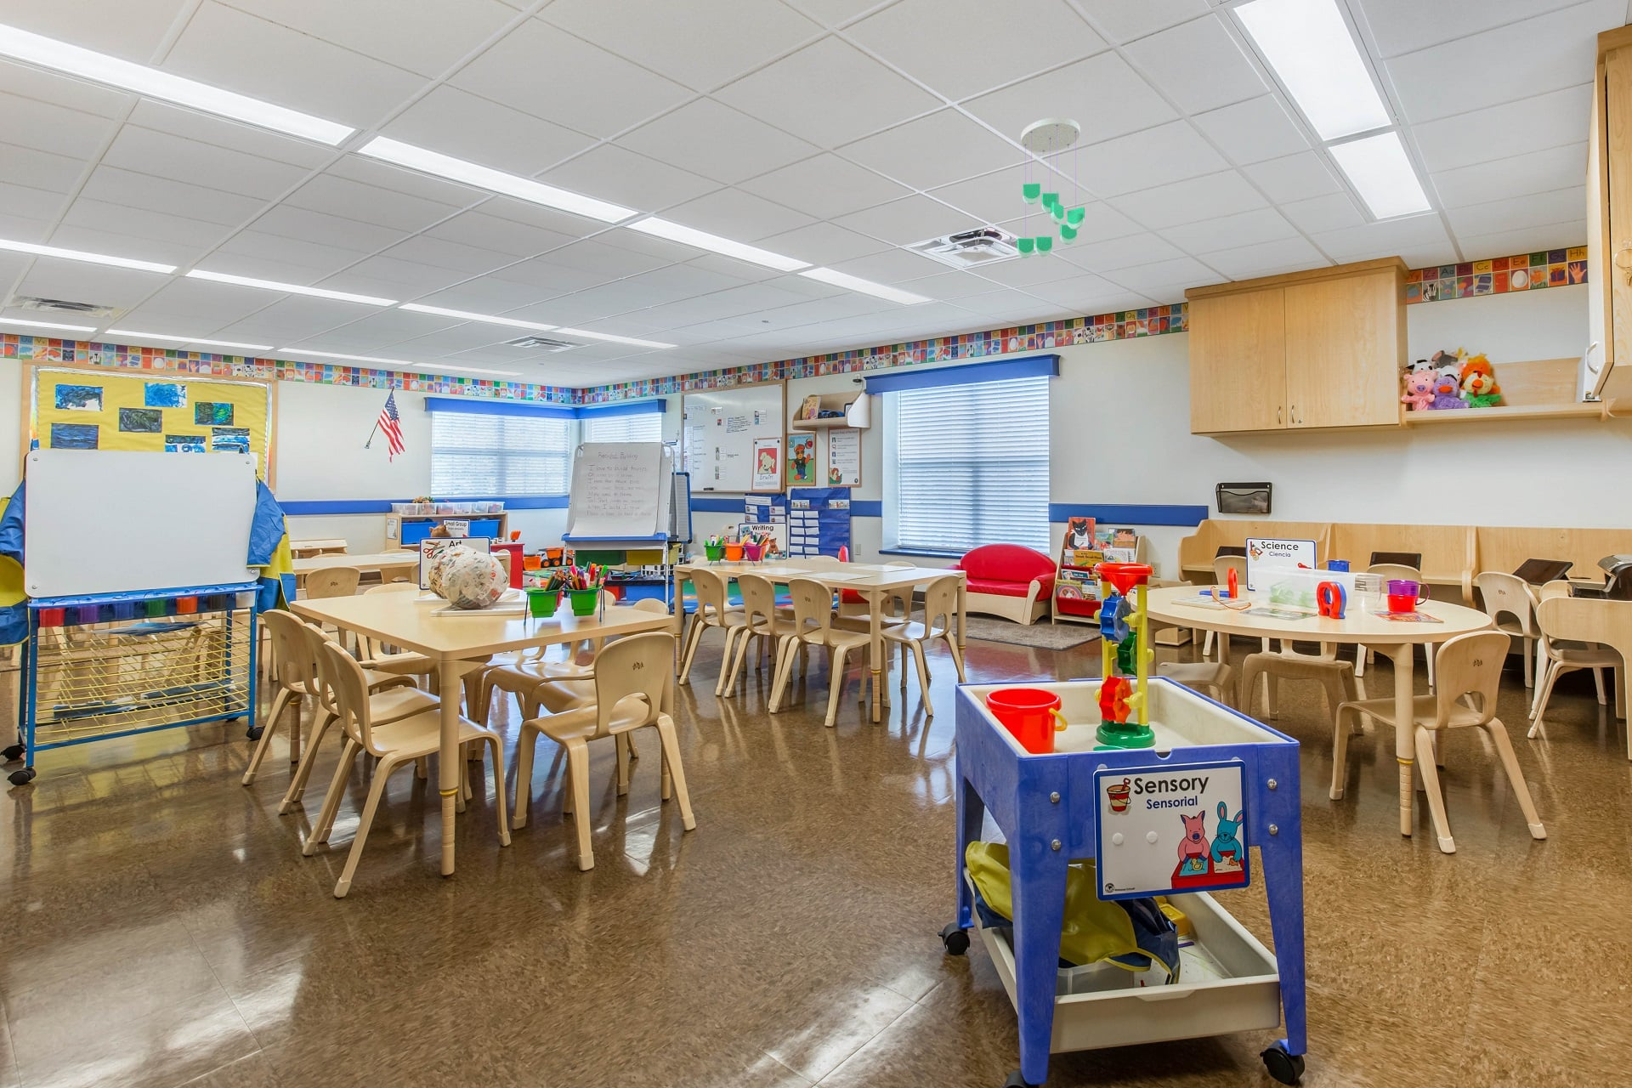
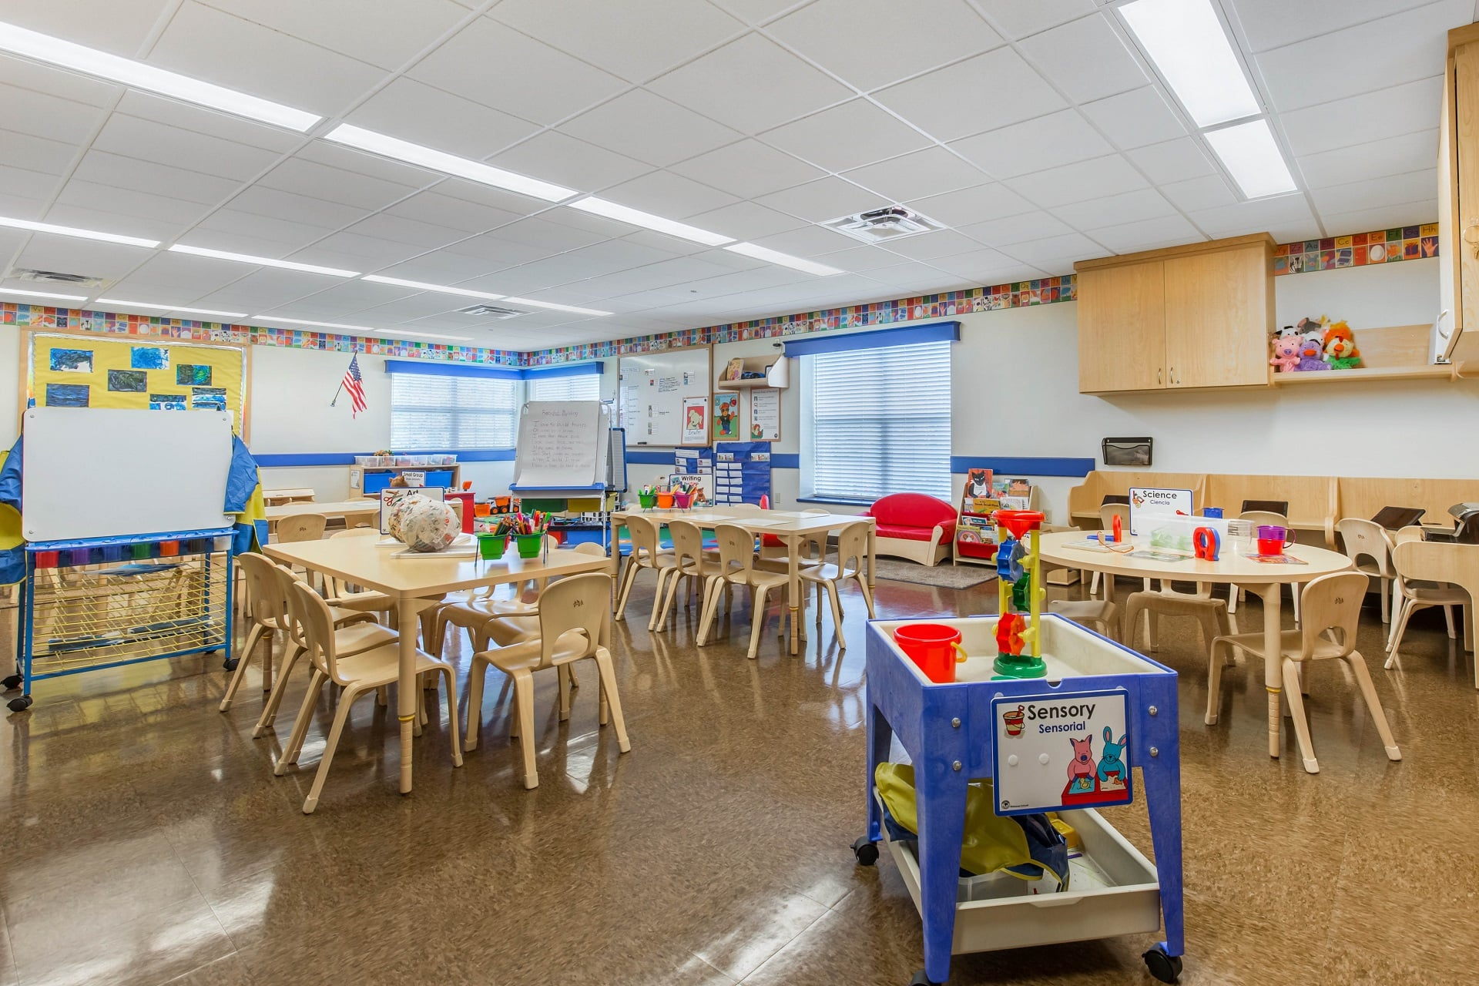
- ceiling mobile [1016,117,1086,260]
